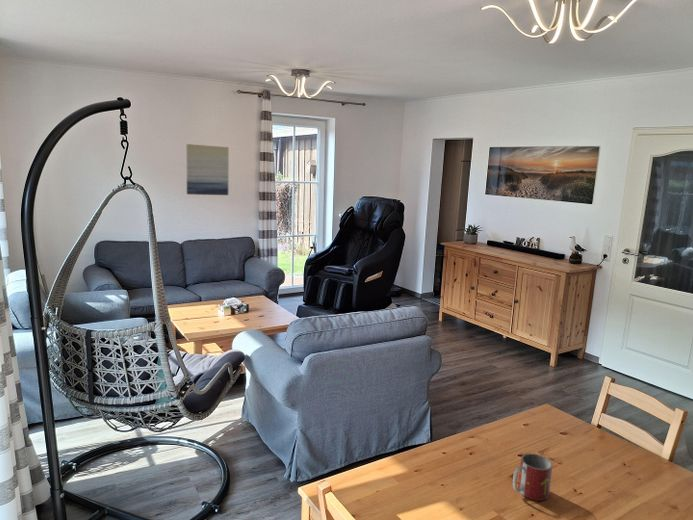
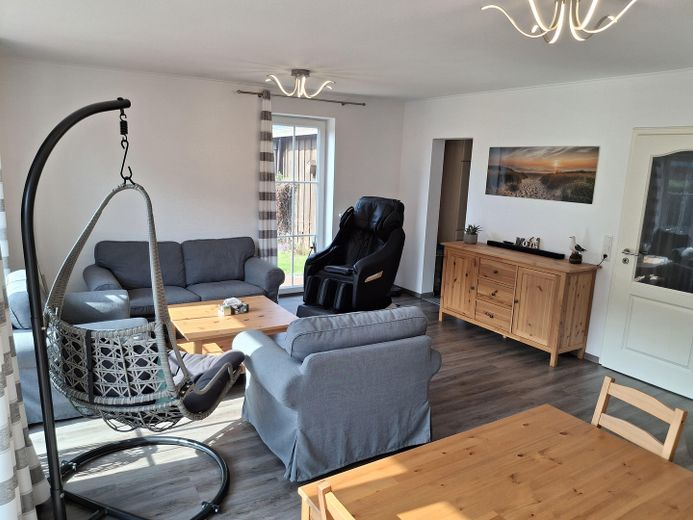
- wall art [185,143,230,196]
- mug [512,453,554,502]
